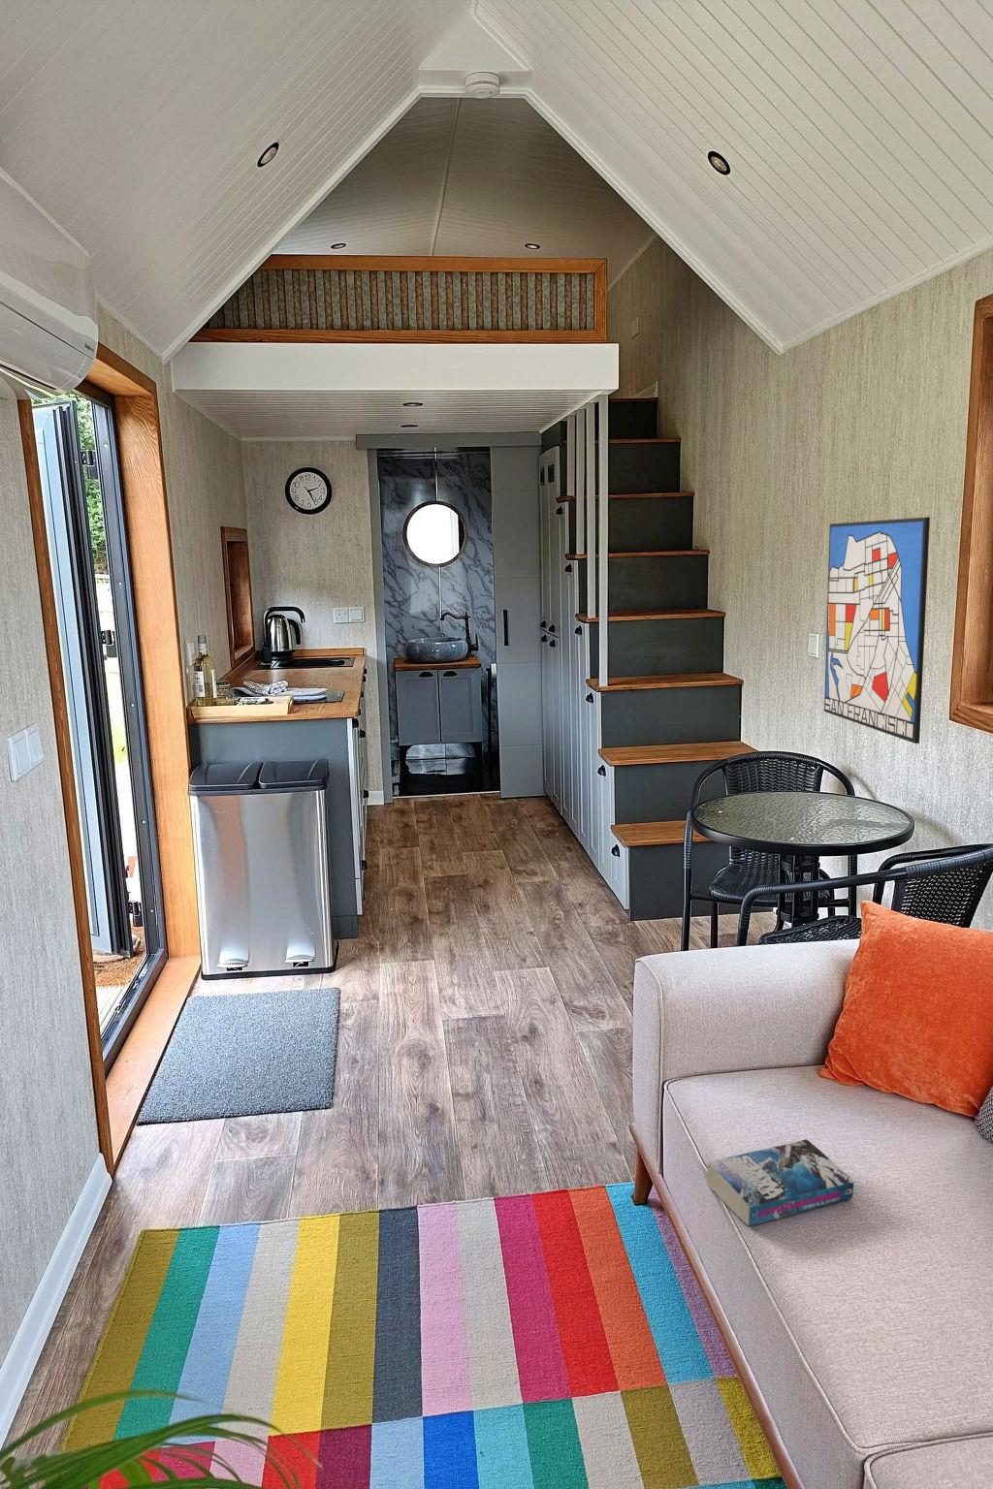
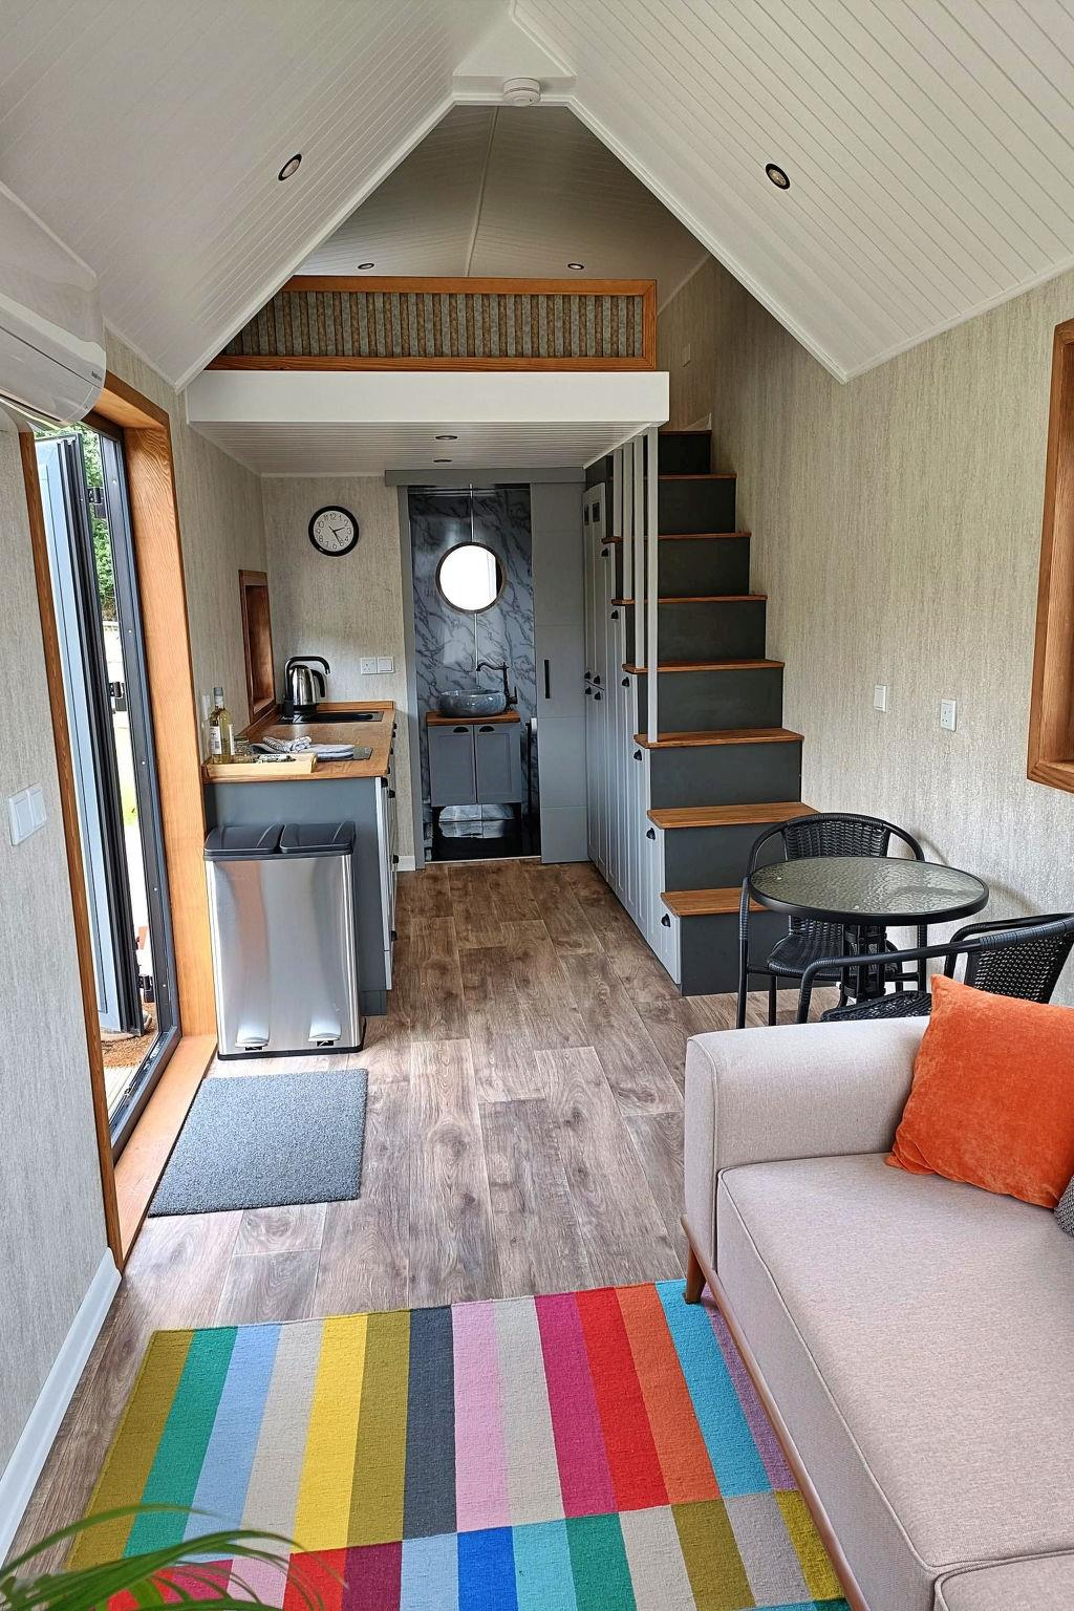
- wall art [823,516,931,744]
- book [706,1138,854,1226]
